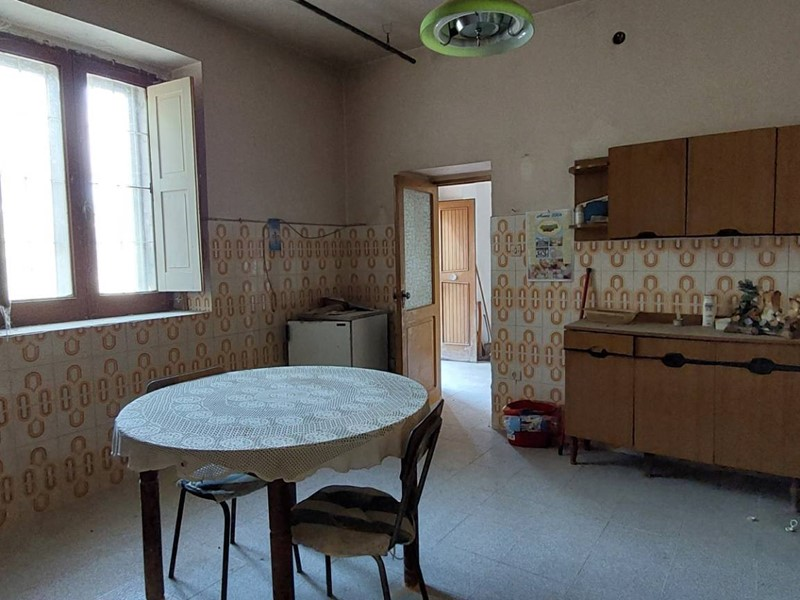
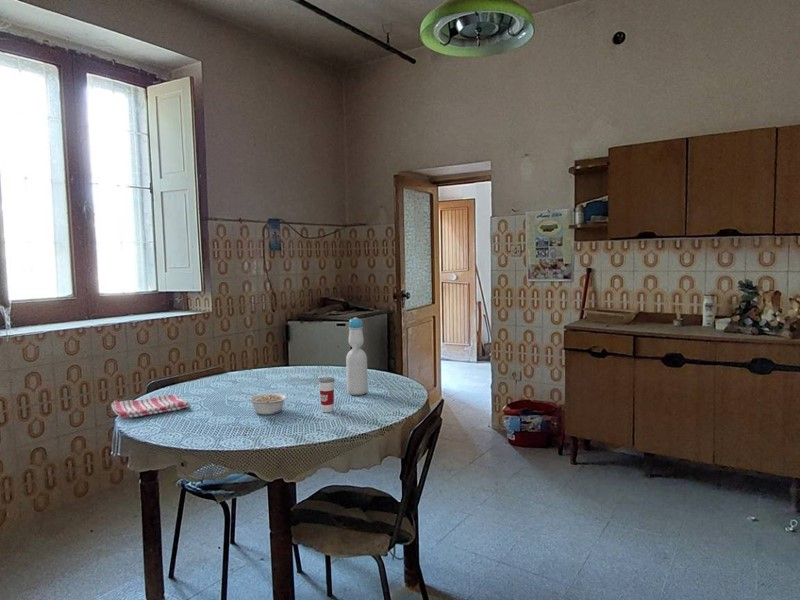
+ legume [248,392,288,416]
+ cup [317,367,335,413]
+ dish towel [110,394,191,420]
+ bottle [345,316,369,396]
